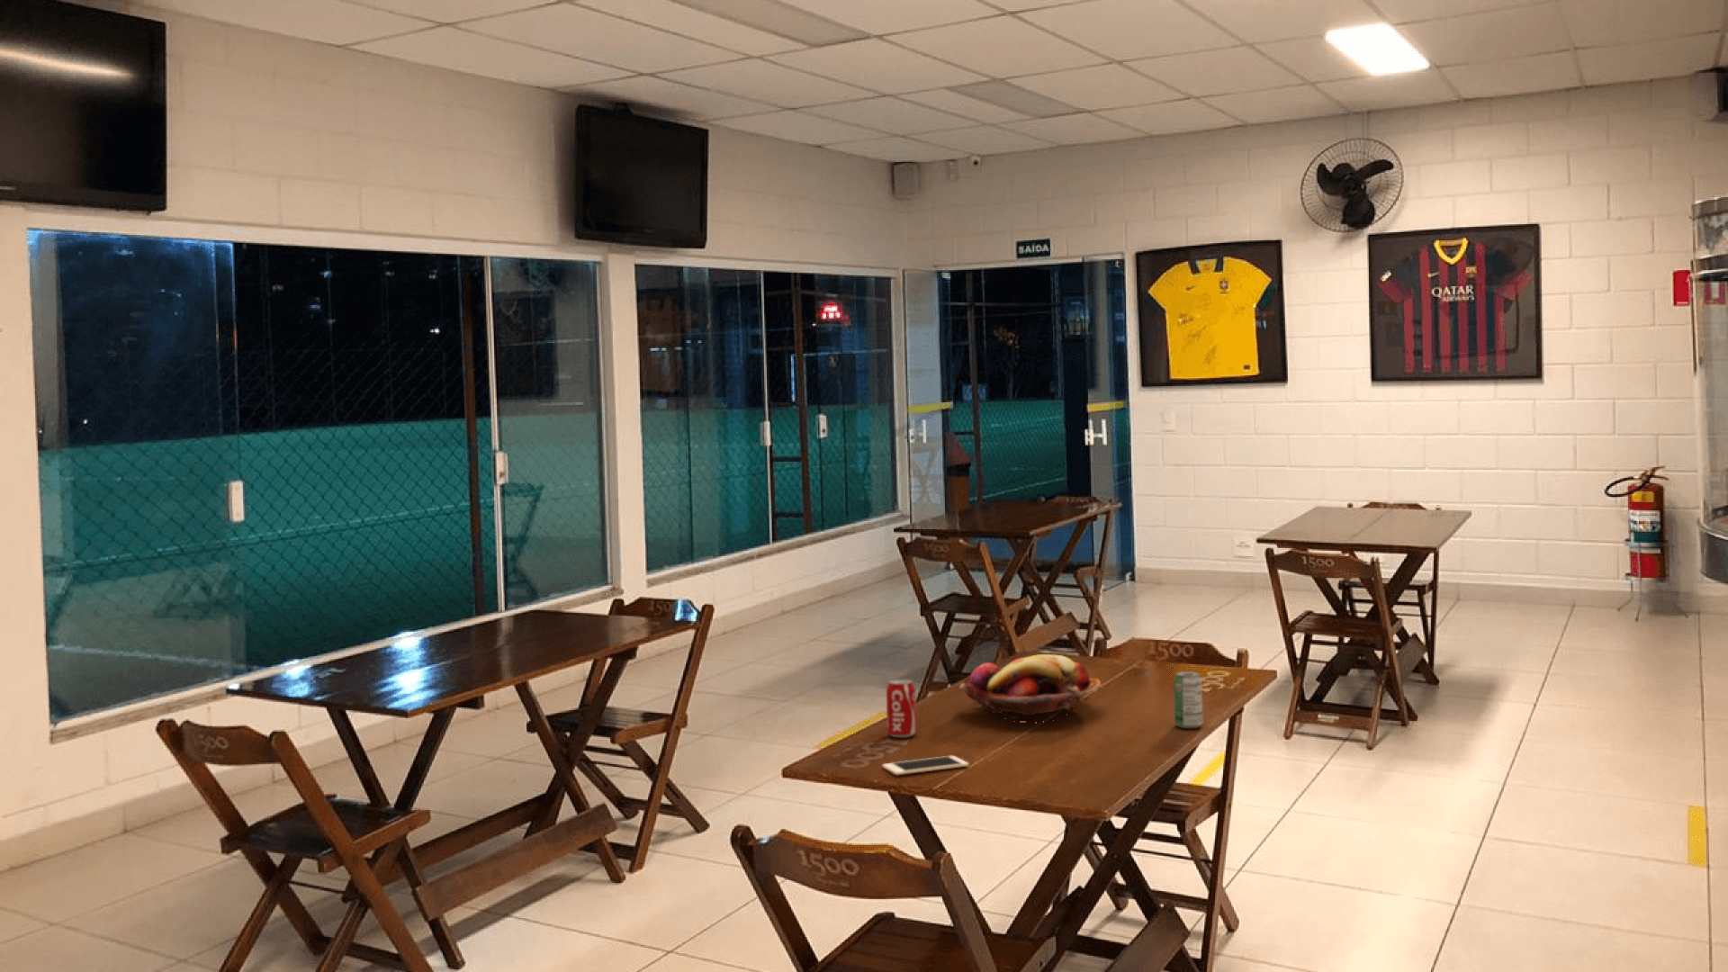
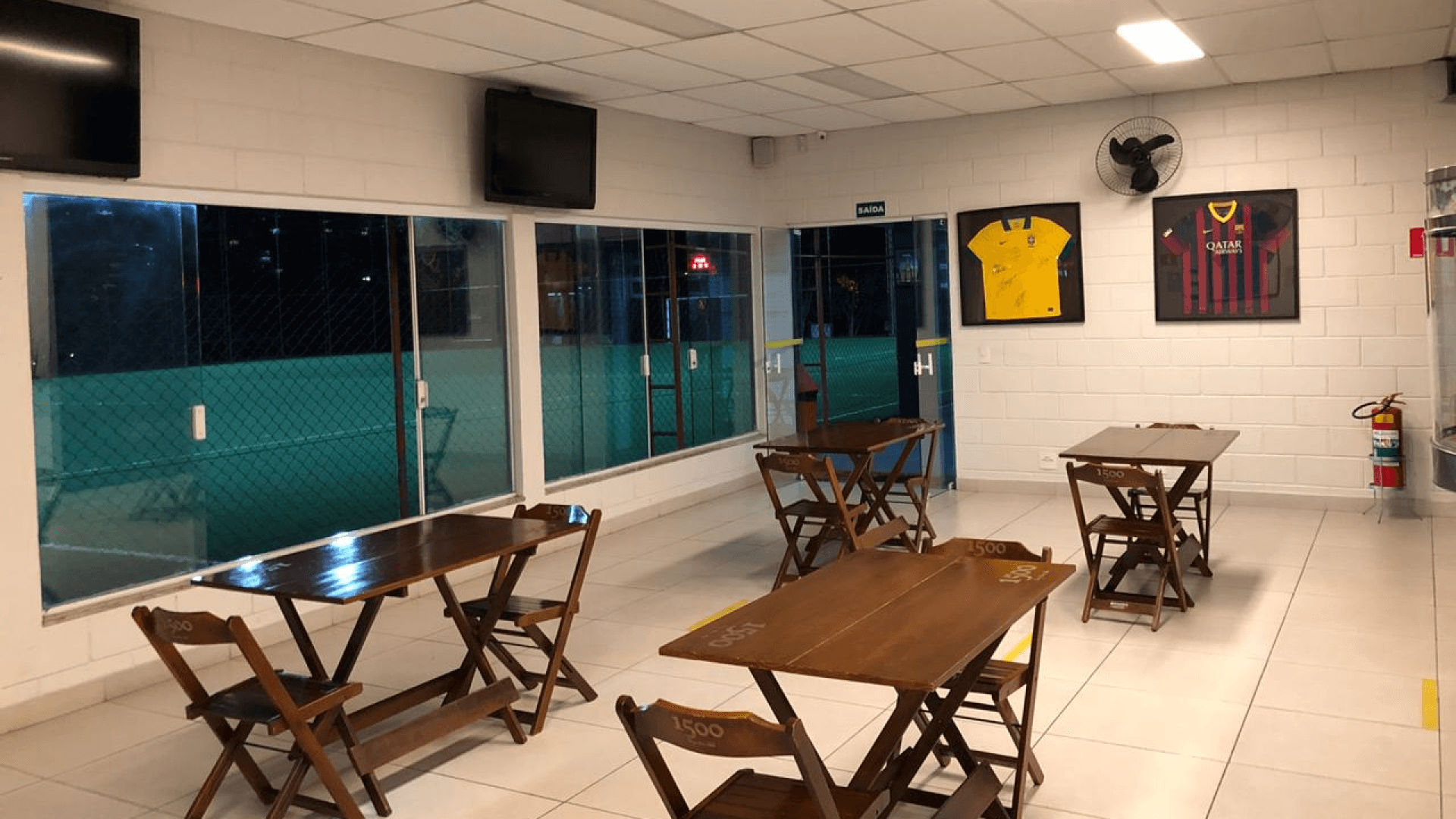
- fruit basket [958,654,1105,724]
- cell phone [882,755,970,776]
- beverage can [885,679,917,738]
- beverage can [1173,671,1203,729]
